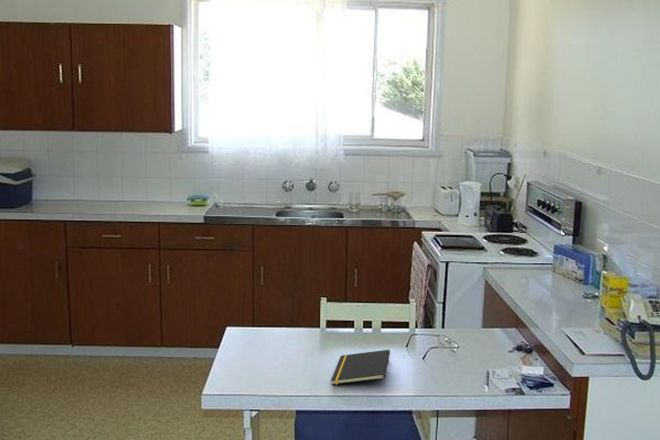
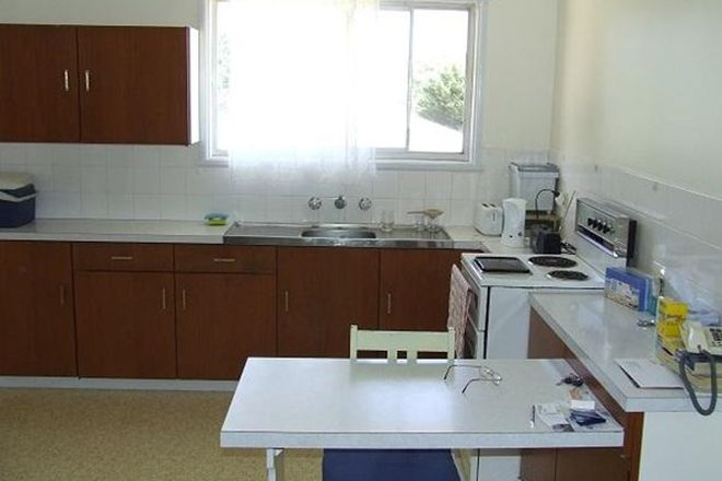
- notepad [330,349,391,386]
